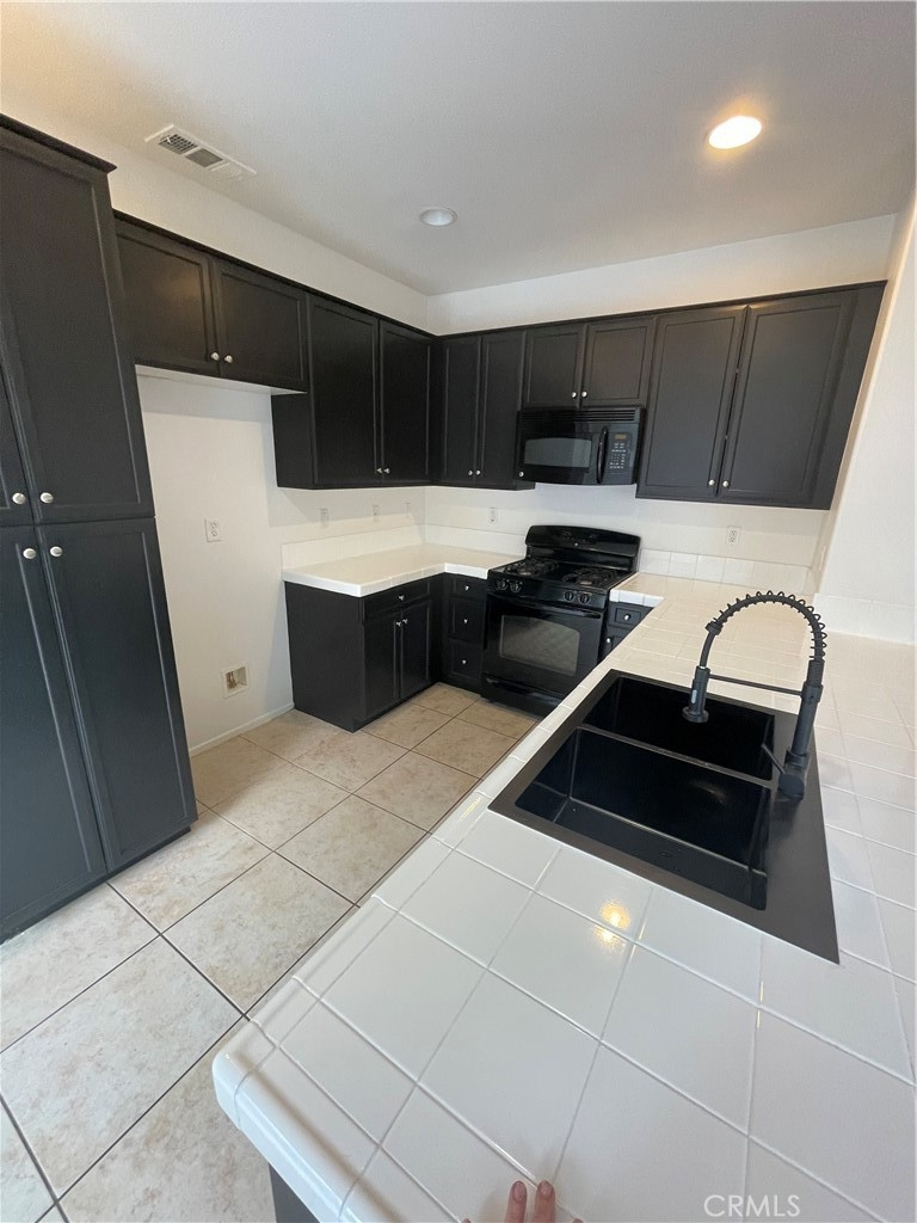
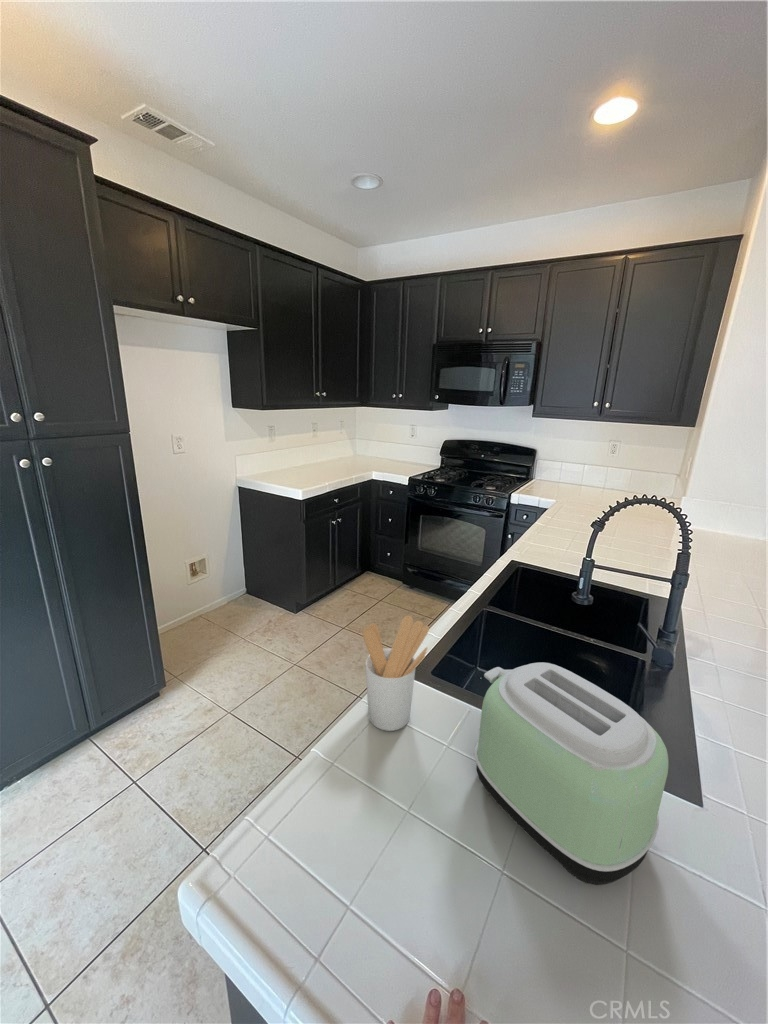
+ toaster [473,661,669,886]
+ utensil holder [362,615,430,732]
